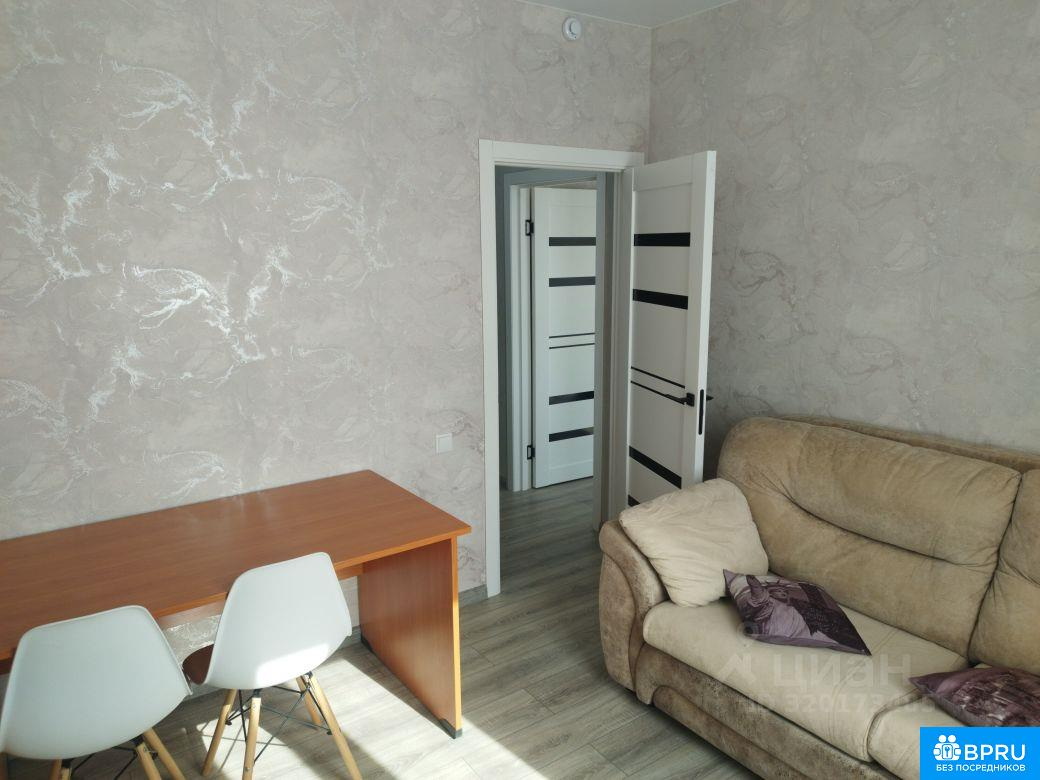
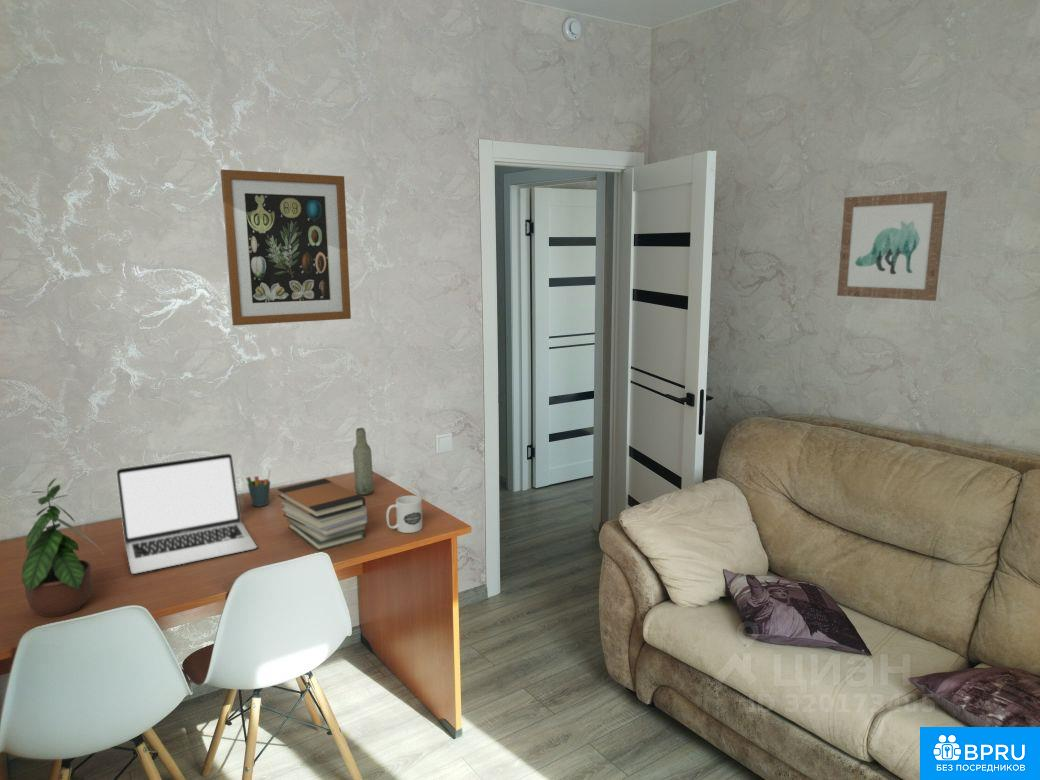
+ wall art [220,169,352,326]
+ mug [385,495,423,534]
+ laptop [115,452,258,575]
+ bottle [352,427,374,496]
+ potted plant [20,477,97,618]
+ book stack [277,478,368,552]
+ pen holder [245,470,271,508]
+ wall art [836,190,948,302]
